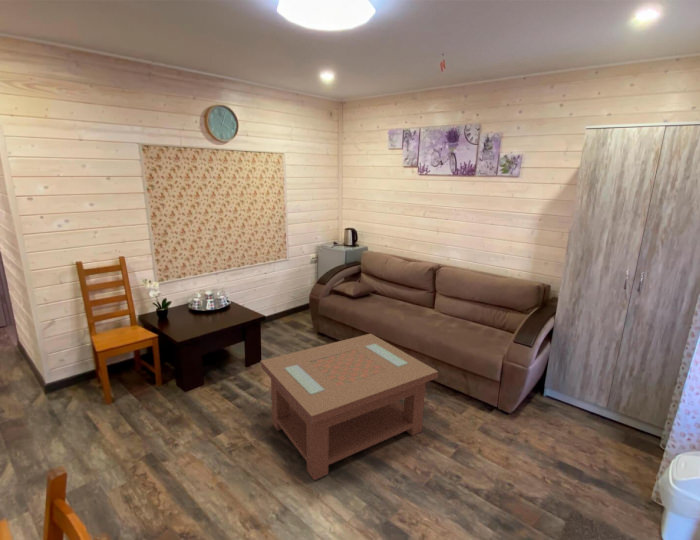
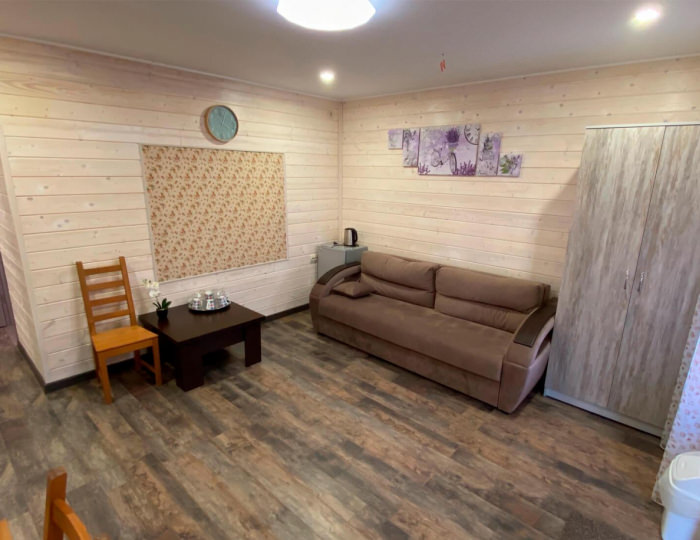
- coffee table [259,333,439,482]
